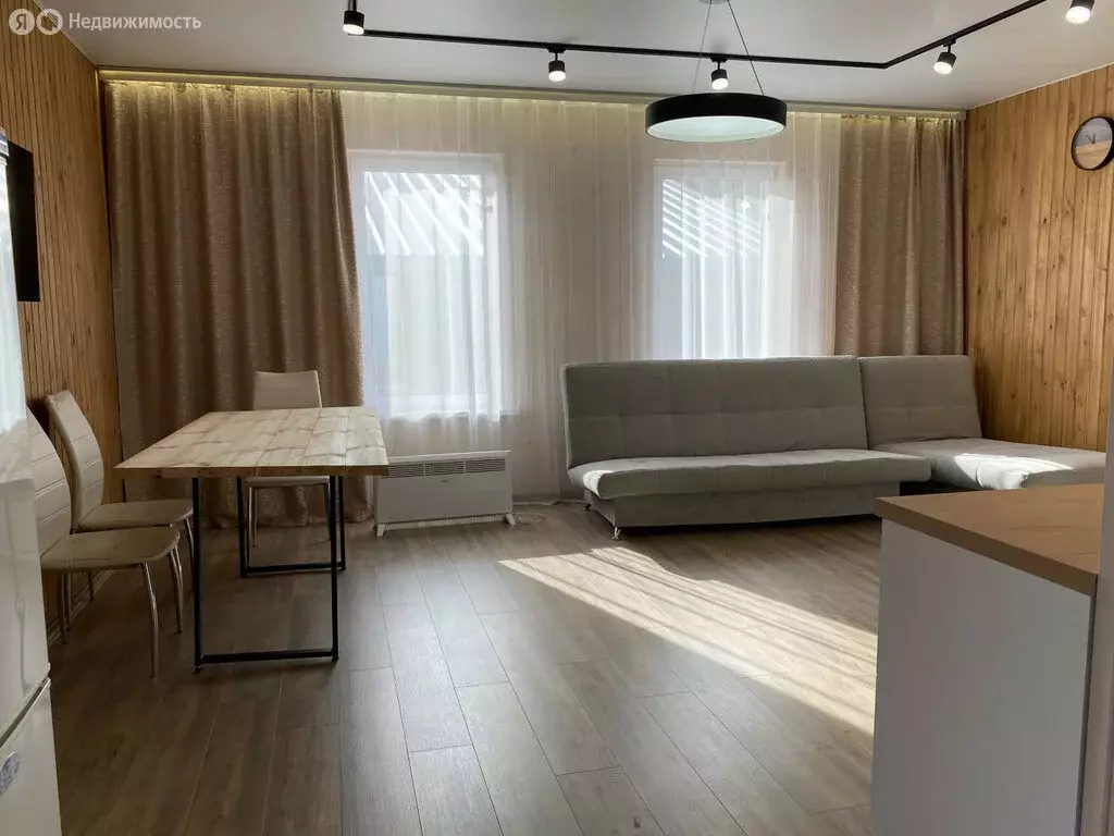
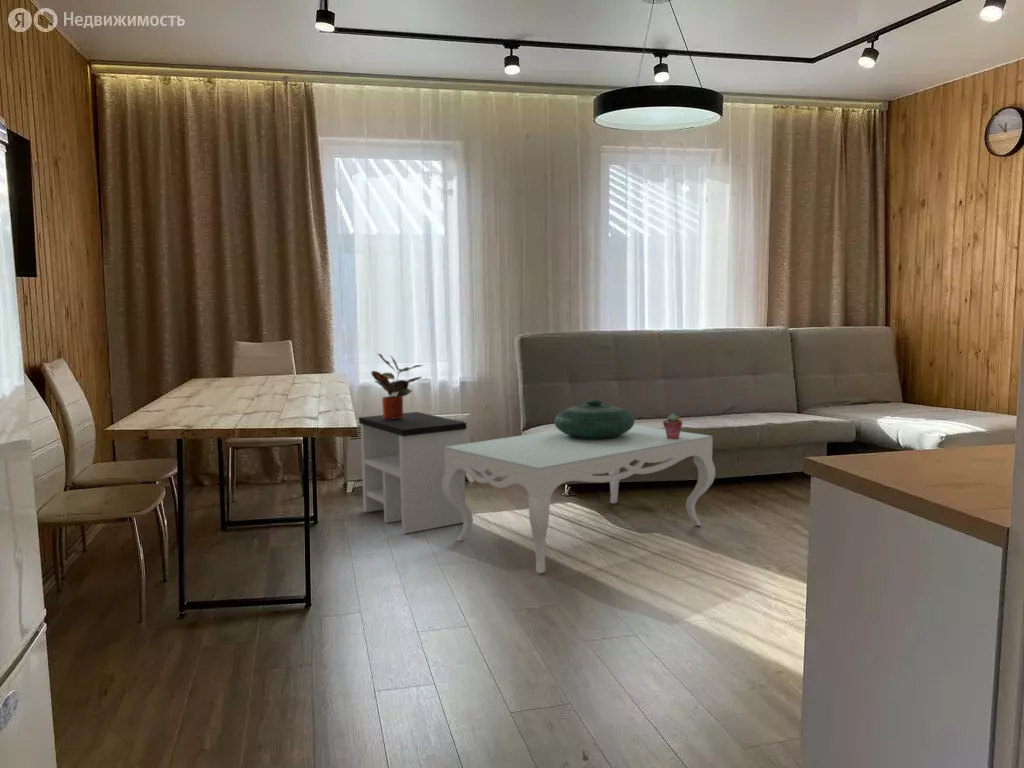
+ potted plant [370,352,424,420]
+ coffee table [442,424,716,574]
+ side table [358,411,468,534]
+ potted succulent [662,413,683,439]
+ decorative bowl [553,399,636,440]
